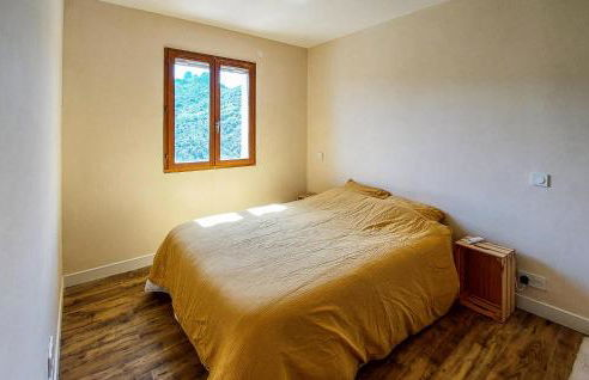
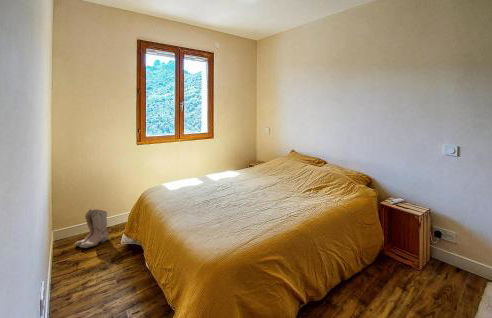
+ boots [73,208,109,249]
